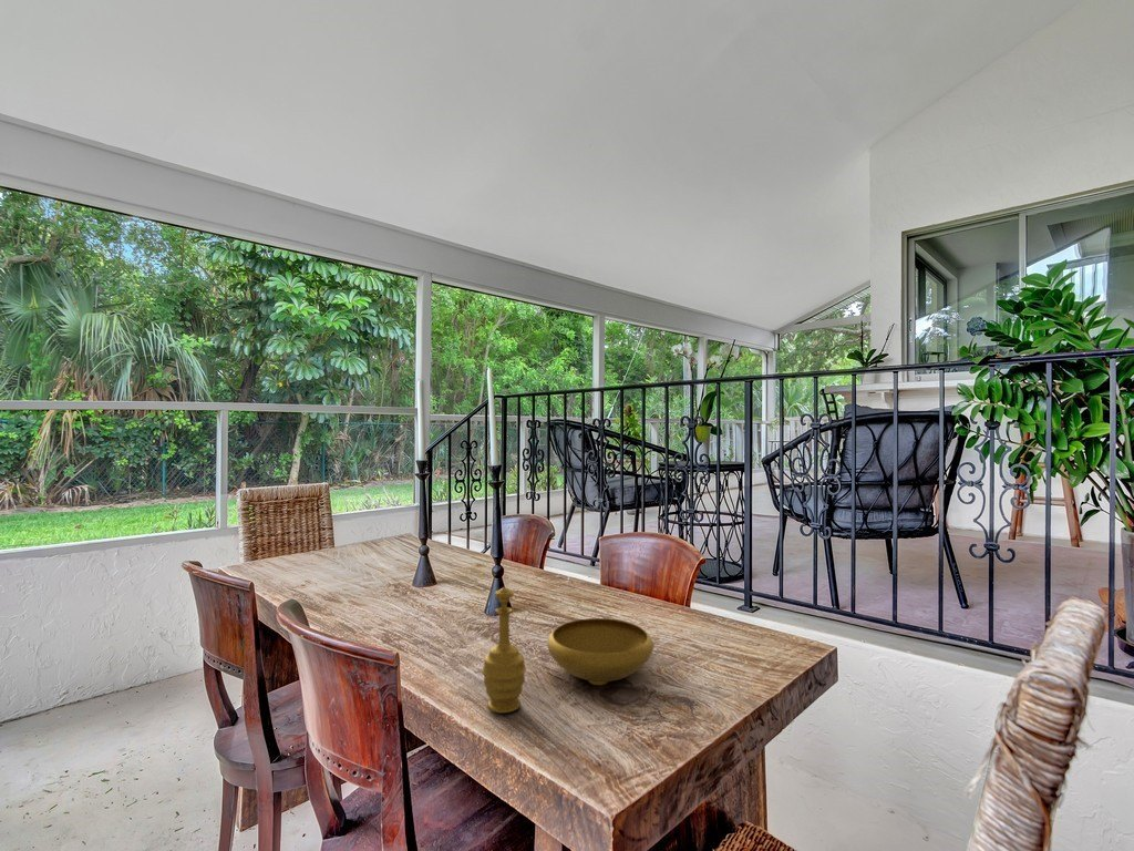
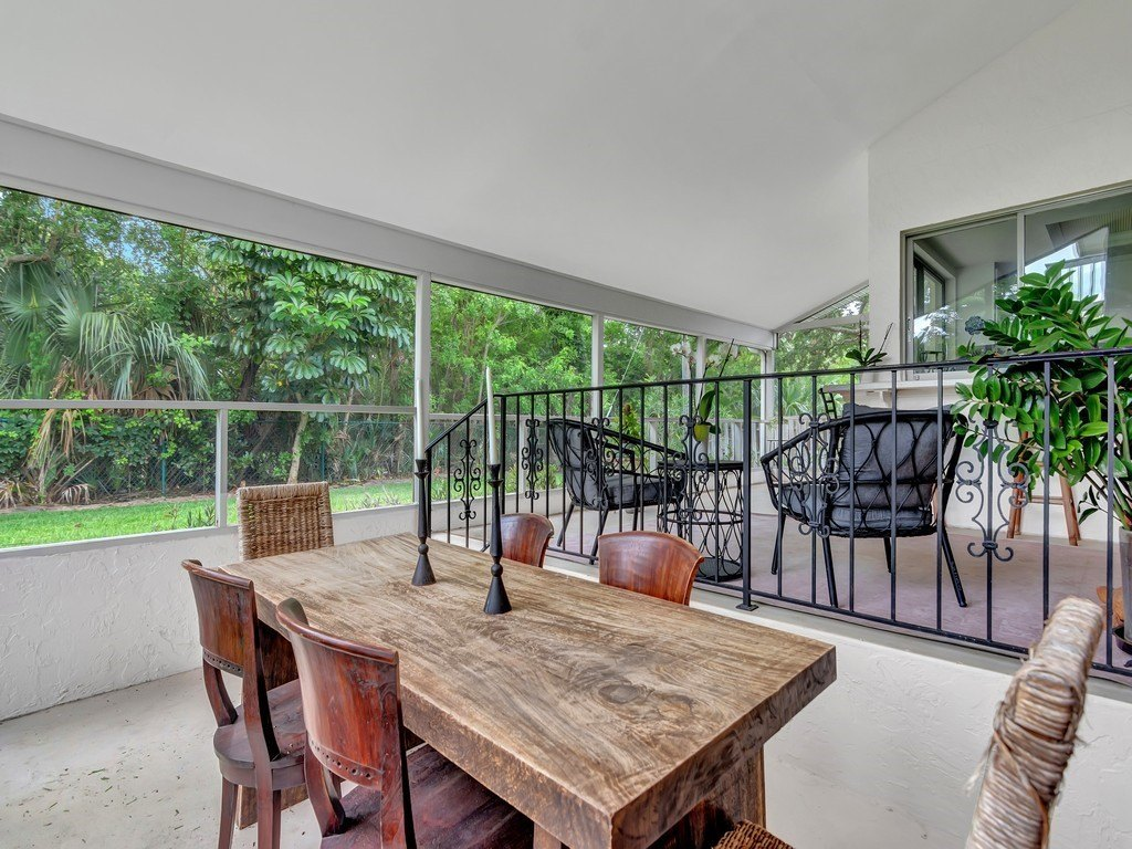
- decorative bowl [481,586,654,715]
